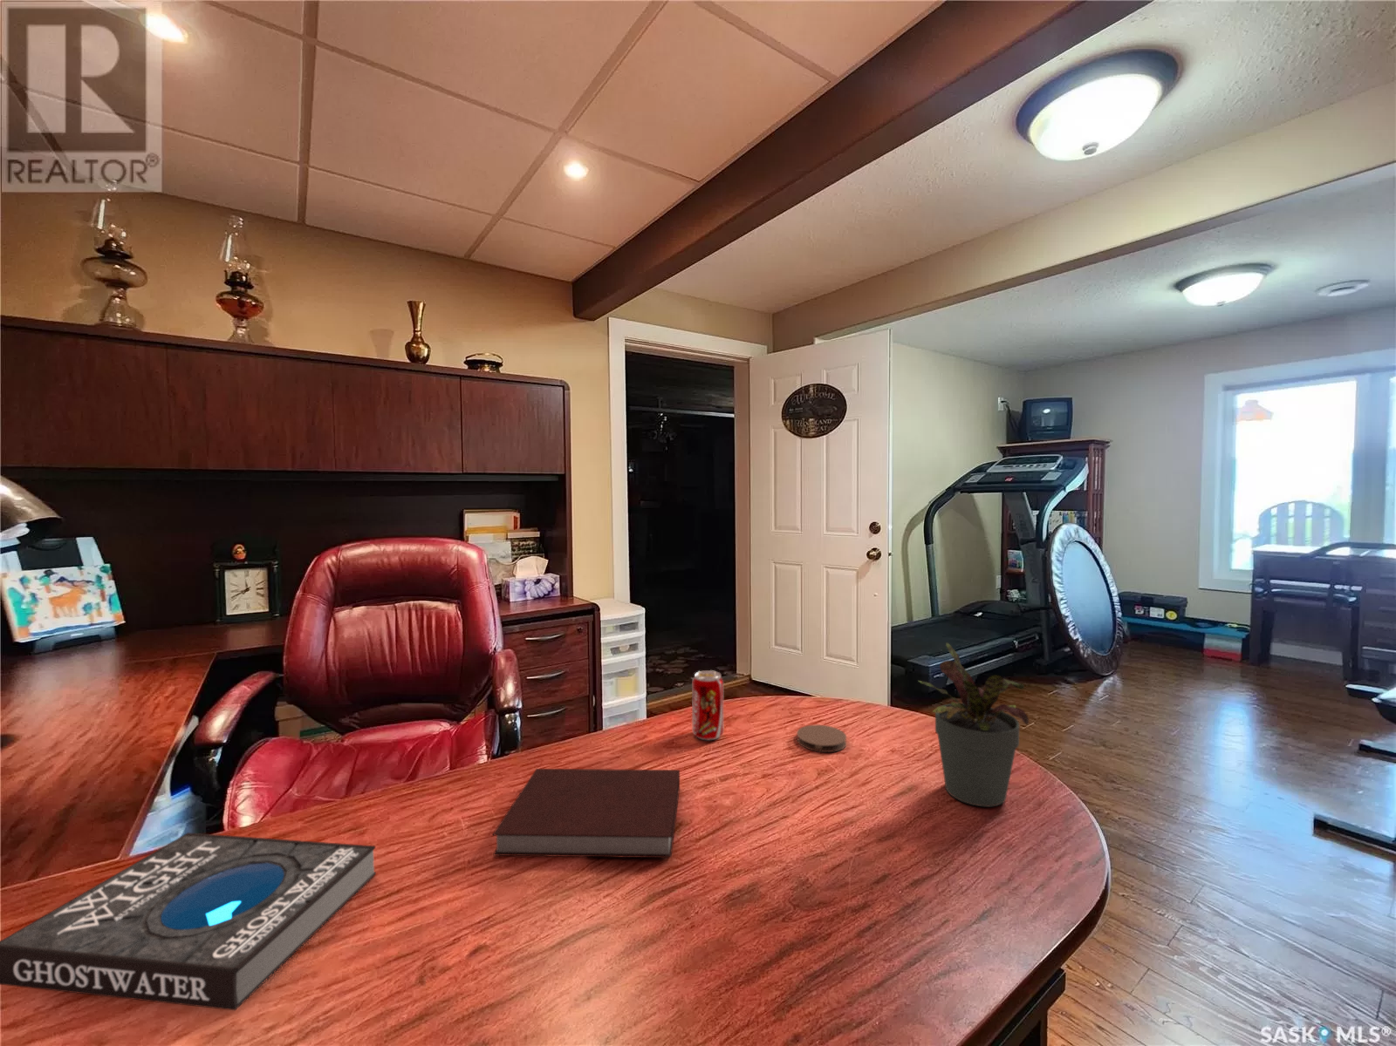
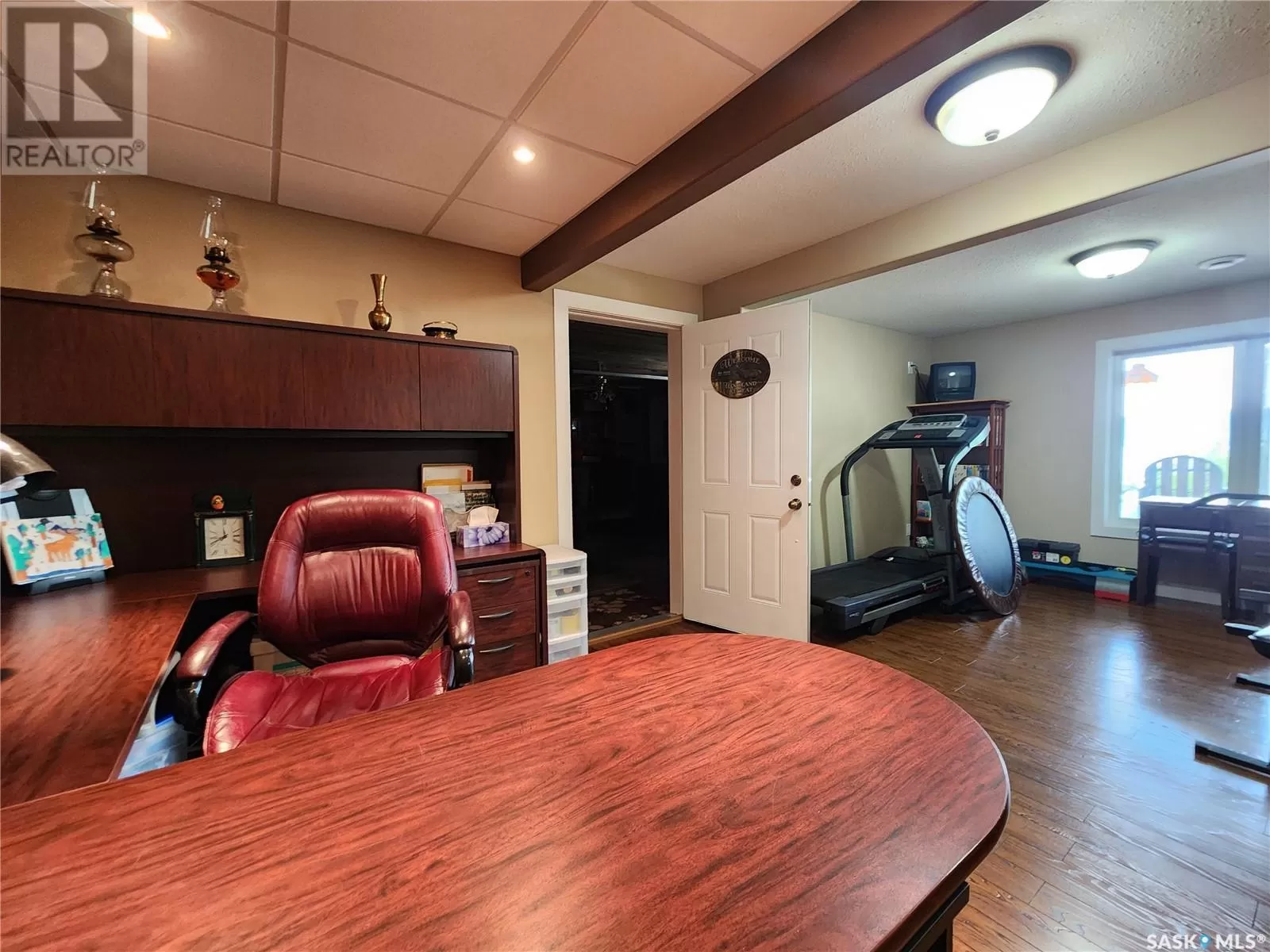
- beverage can [691,669,724,742]
- notebook [491,768,680,858]
- coaster [796,723,847,753]
- potted plant [917,642,1030,808]
- book [0,832,377,1011]
